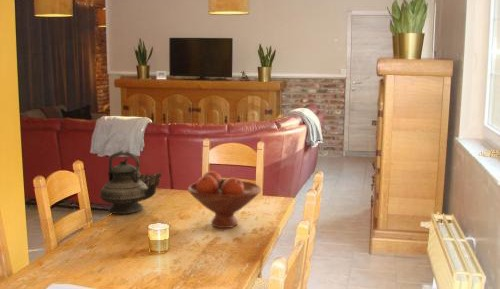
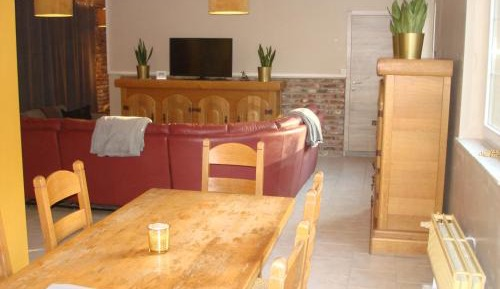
- teapot [99,150,163,215]
- fruit bowl [187,170,262,229]
